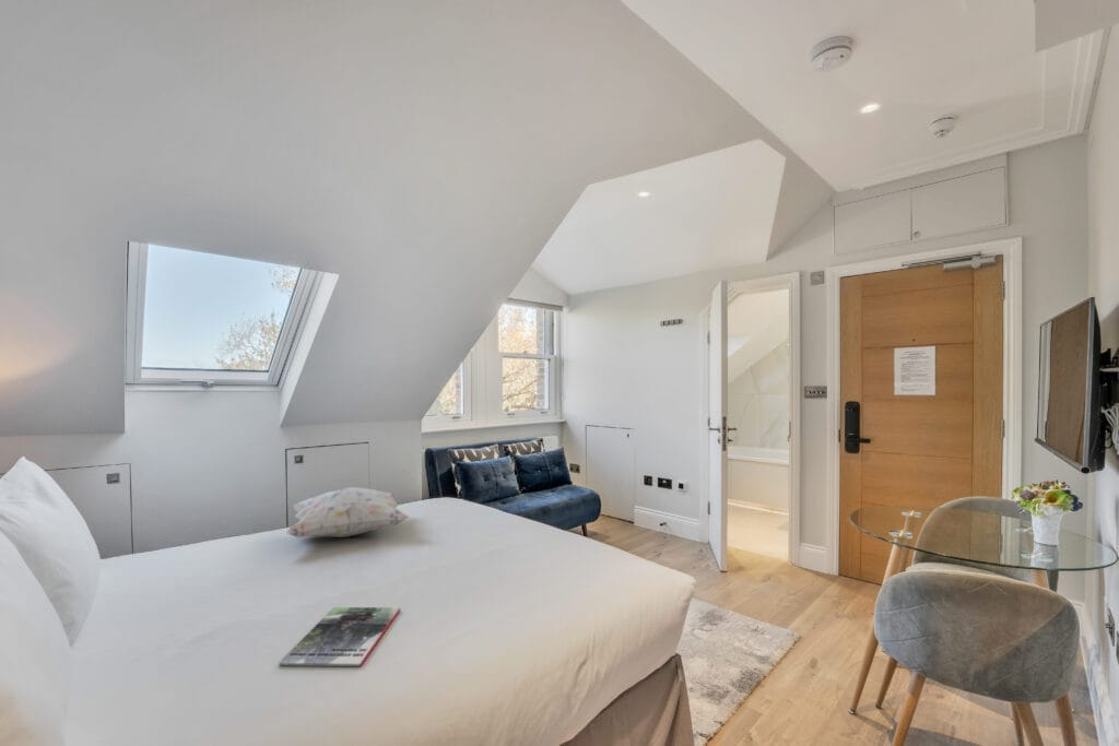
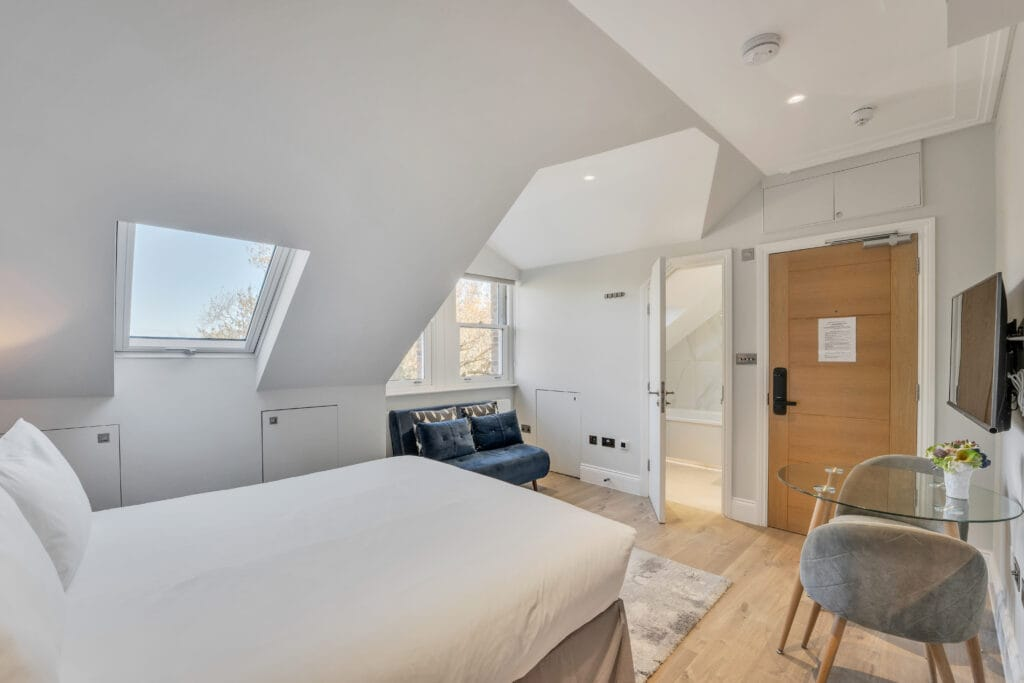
- decorative pillow [285,486,411,538]
- magazine [278,606,401,667]
